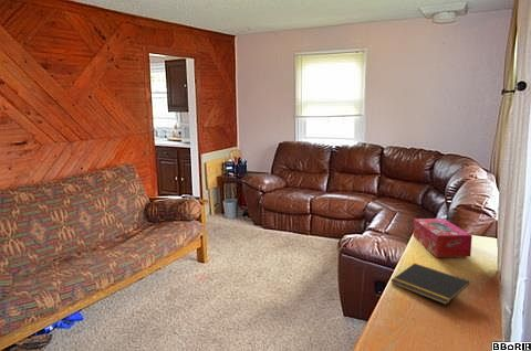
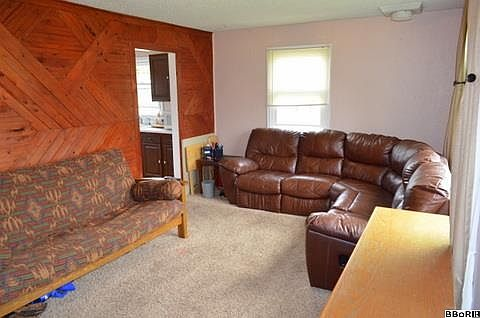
- tissue box [413,217,473,258]
- notepad [389,263,471,306]
